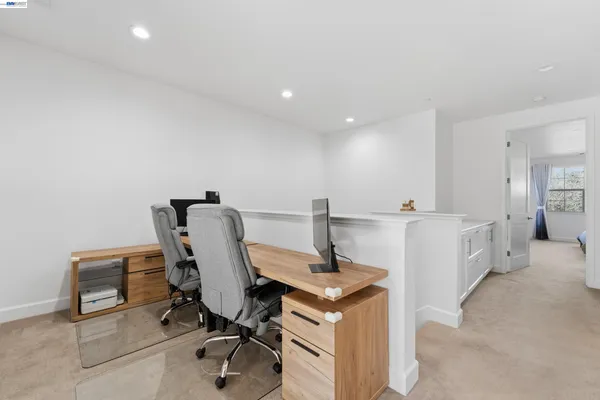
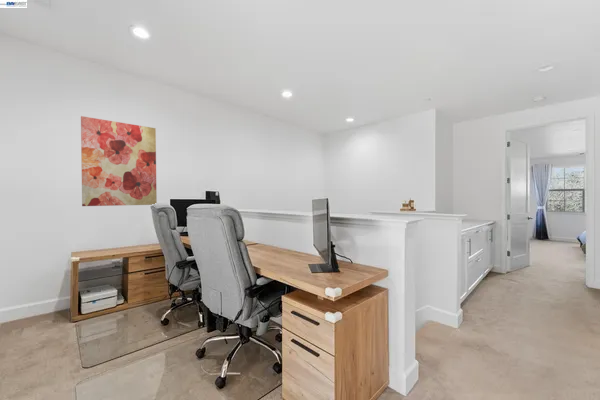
+ wall art [80,115,158,207]
